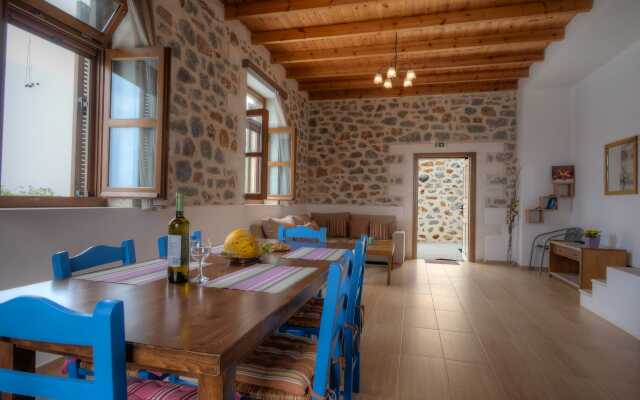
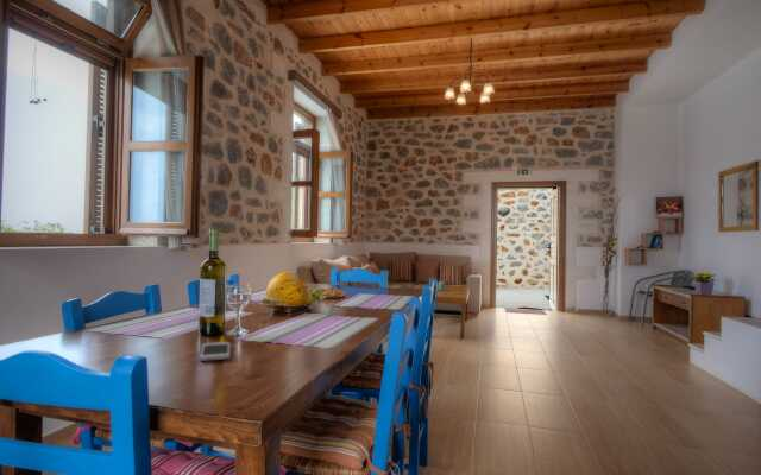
+ smartphone [199,341,231,362]
